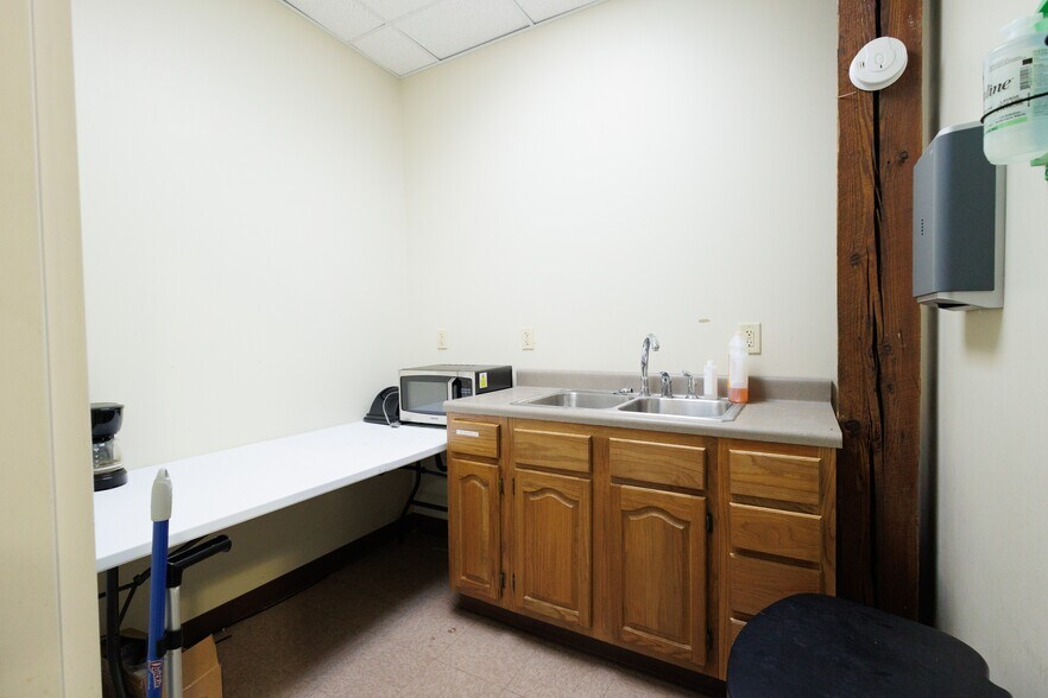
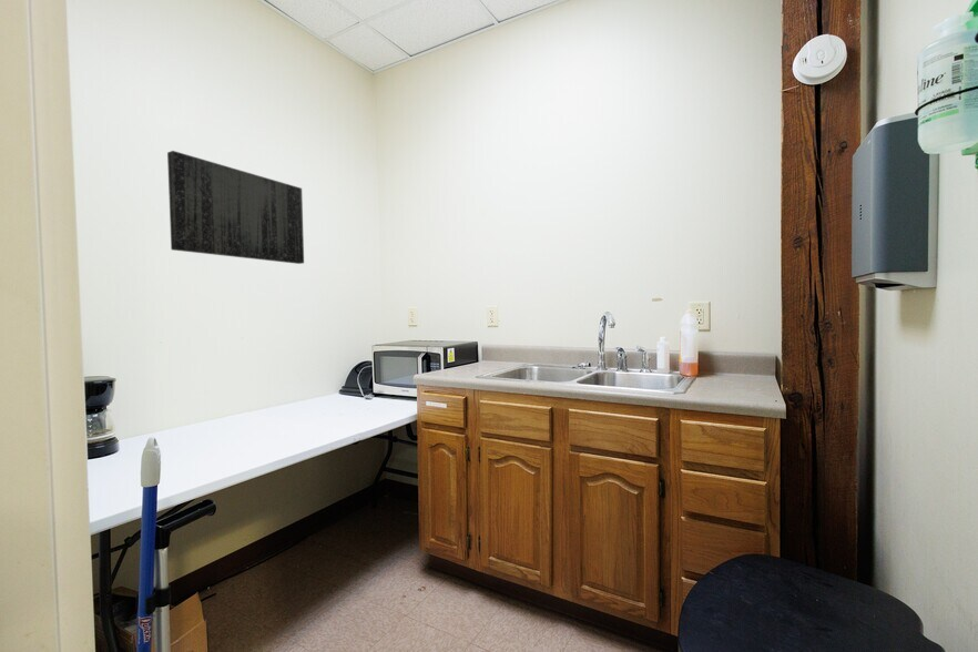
+ wall art [166,150,305,265]
